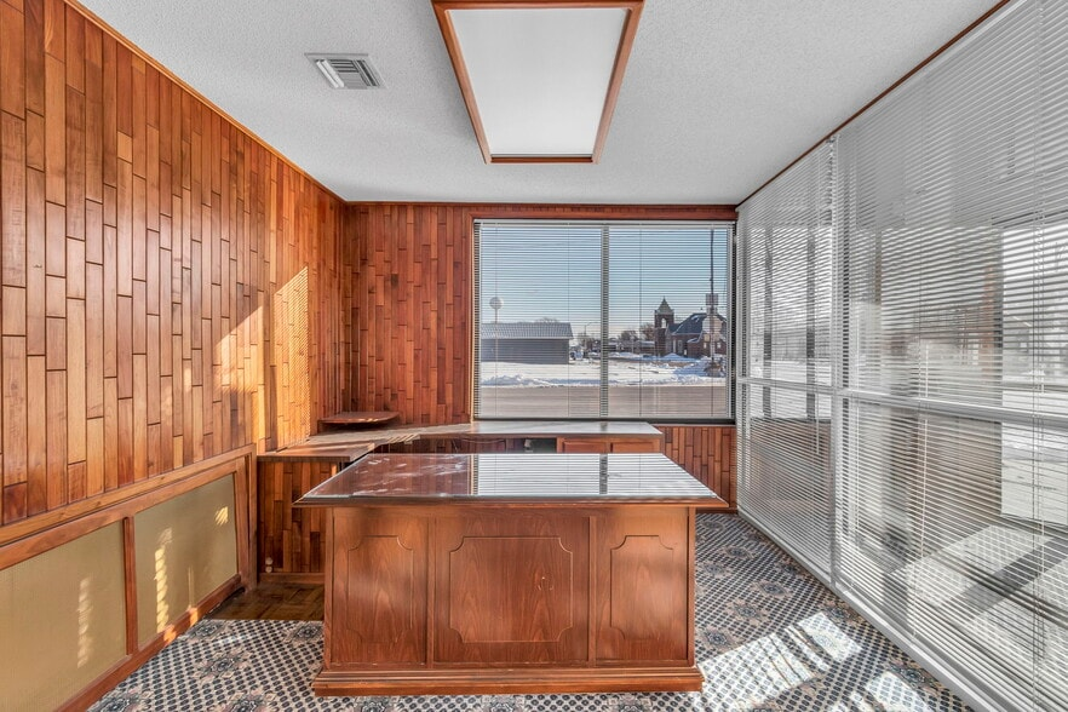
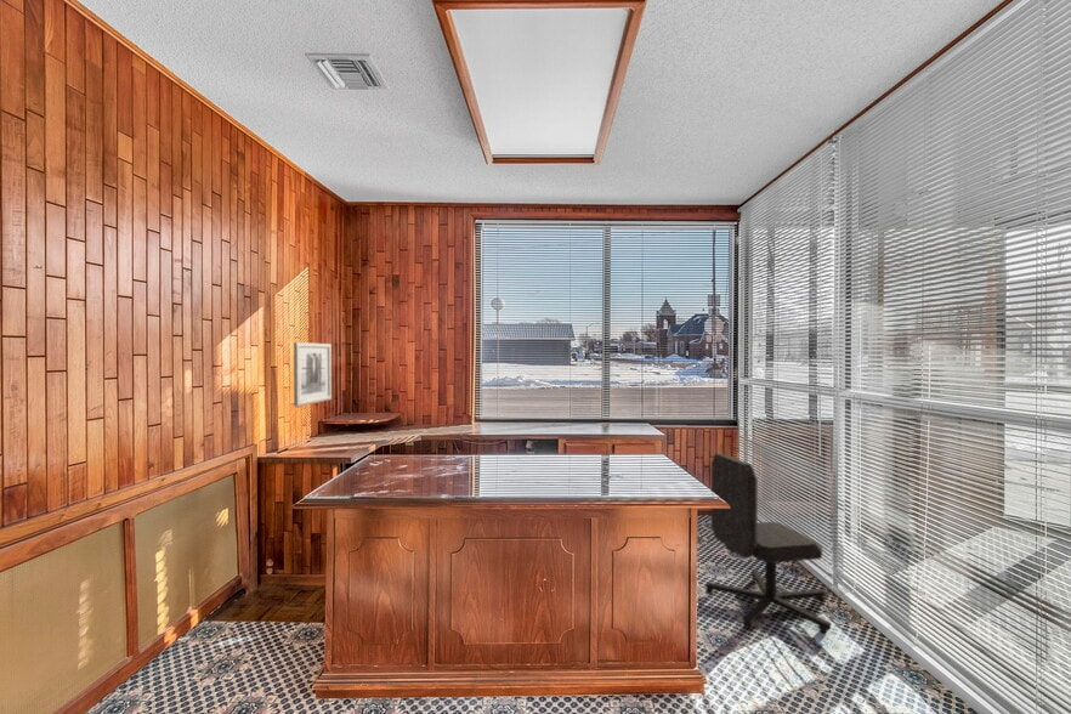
+ chair [704,452,832,635]
+ wall art [293,341,333,408]
